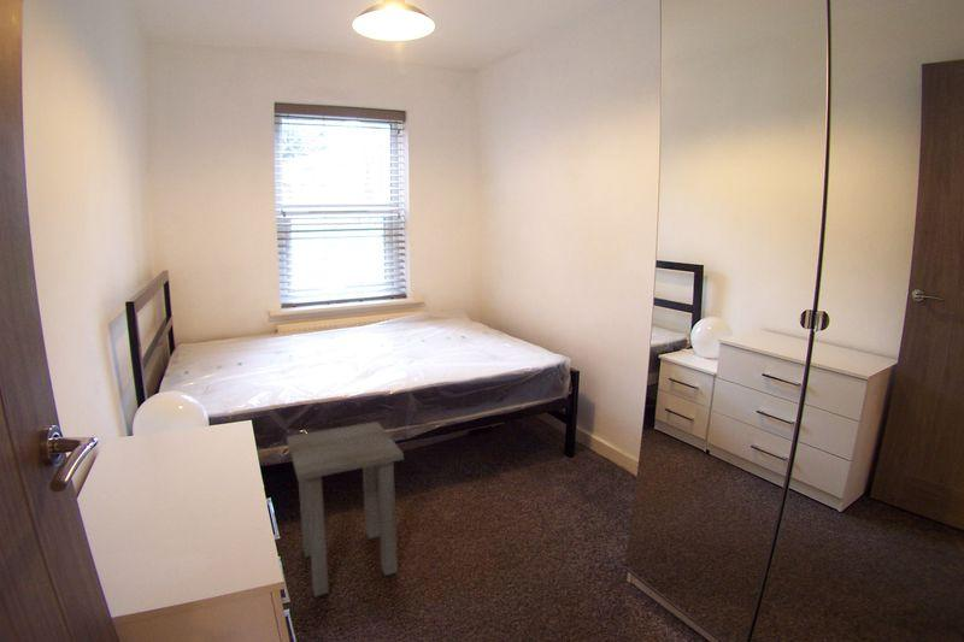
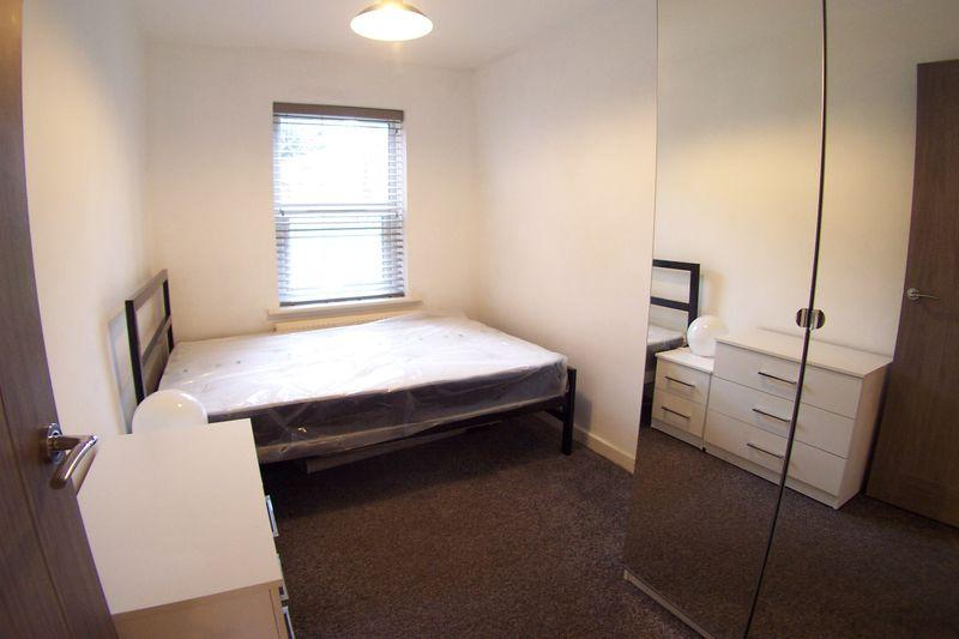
- side table [286,420,405,599]
